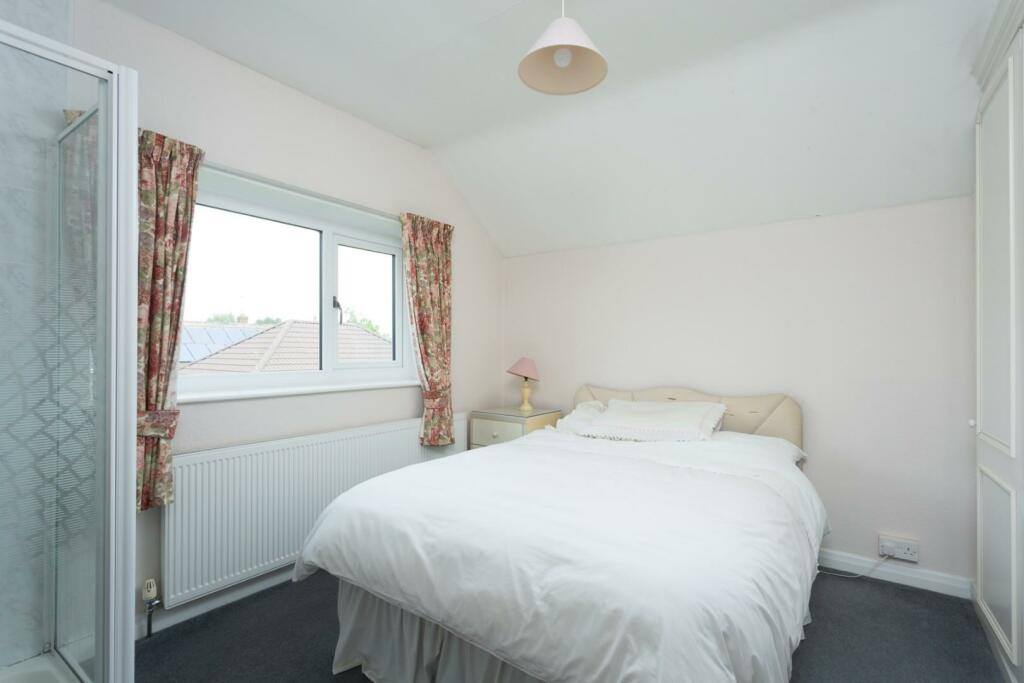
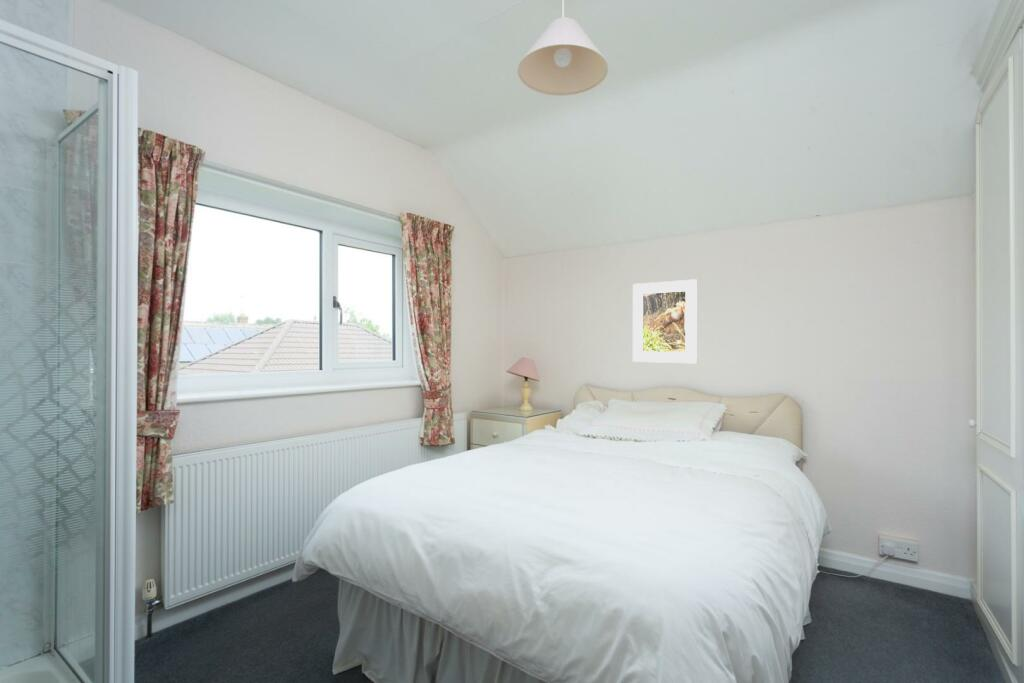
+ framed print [632,278,699,364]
